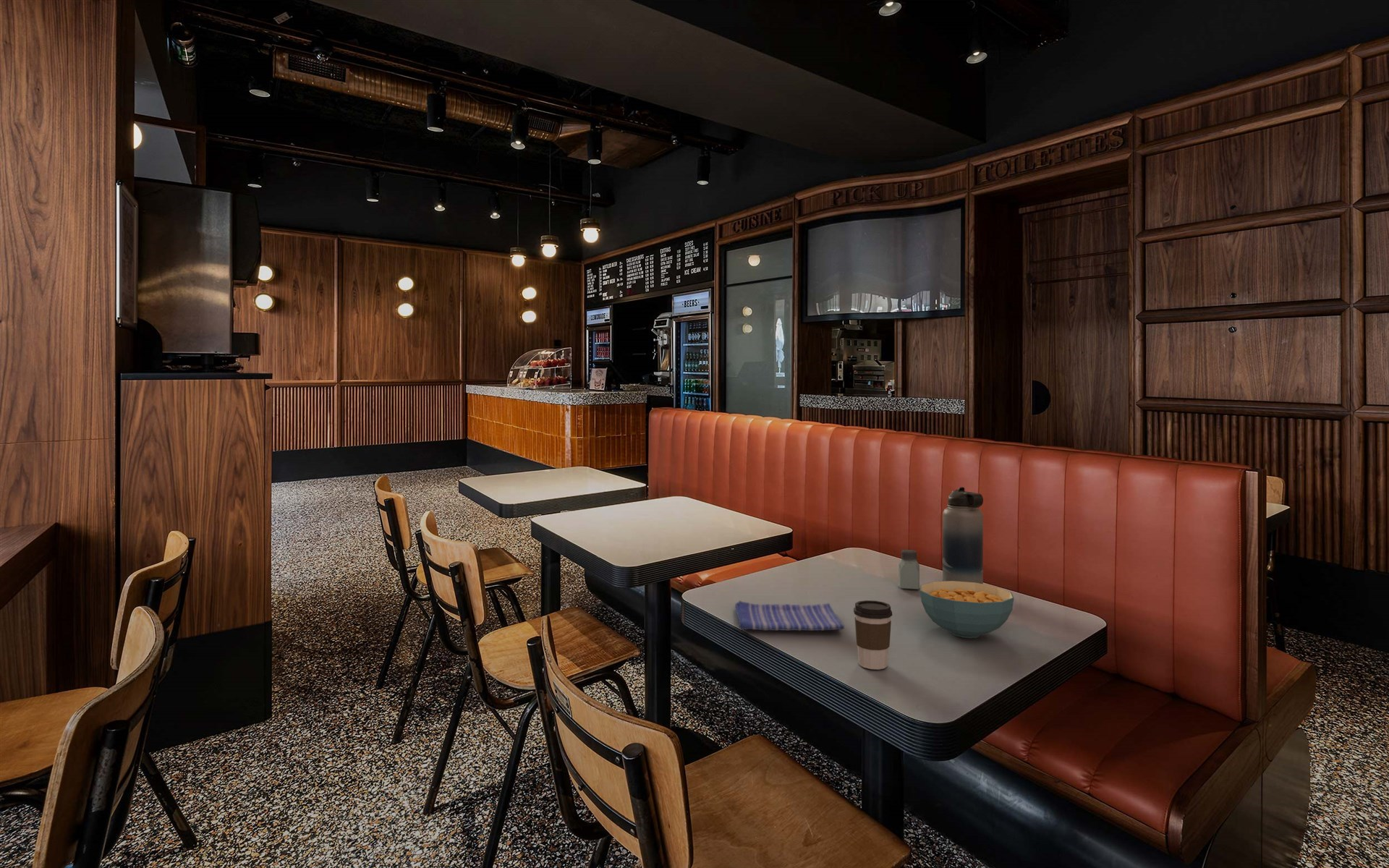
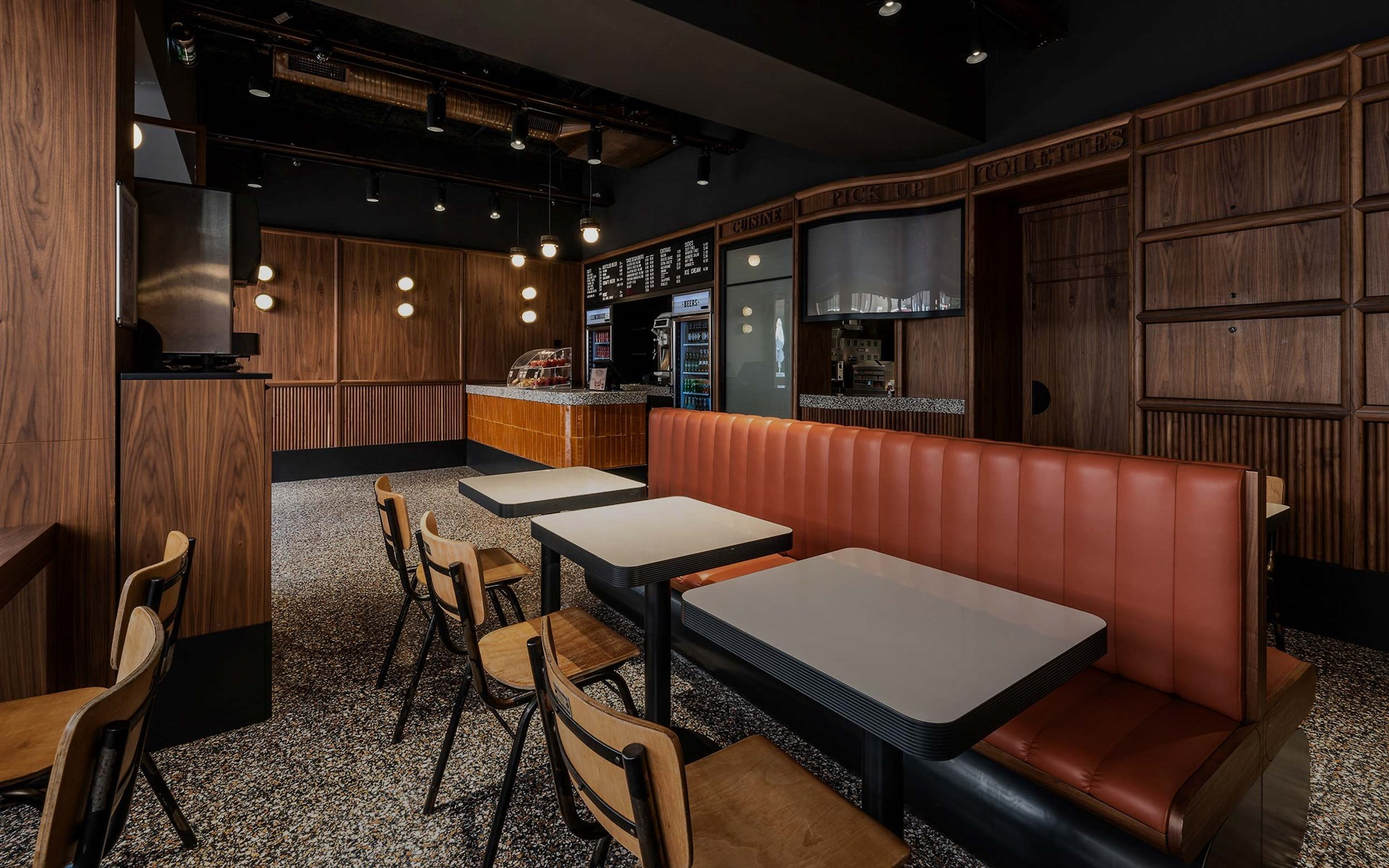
- dish towel [734,600,846,631]
- cereal bowl [919,581,1015,639]
- coffee cup [853,600,893,671]
- water bottle [942,486,984,584]
- saltshaker [898,549,920,590]
